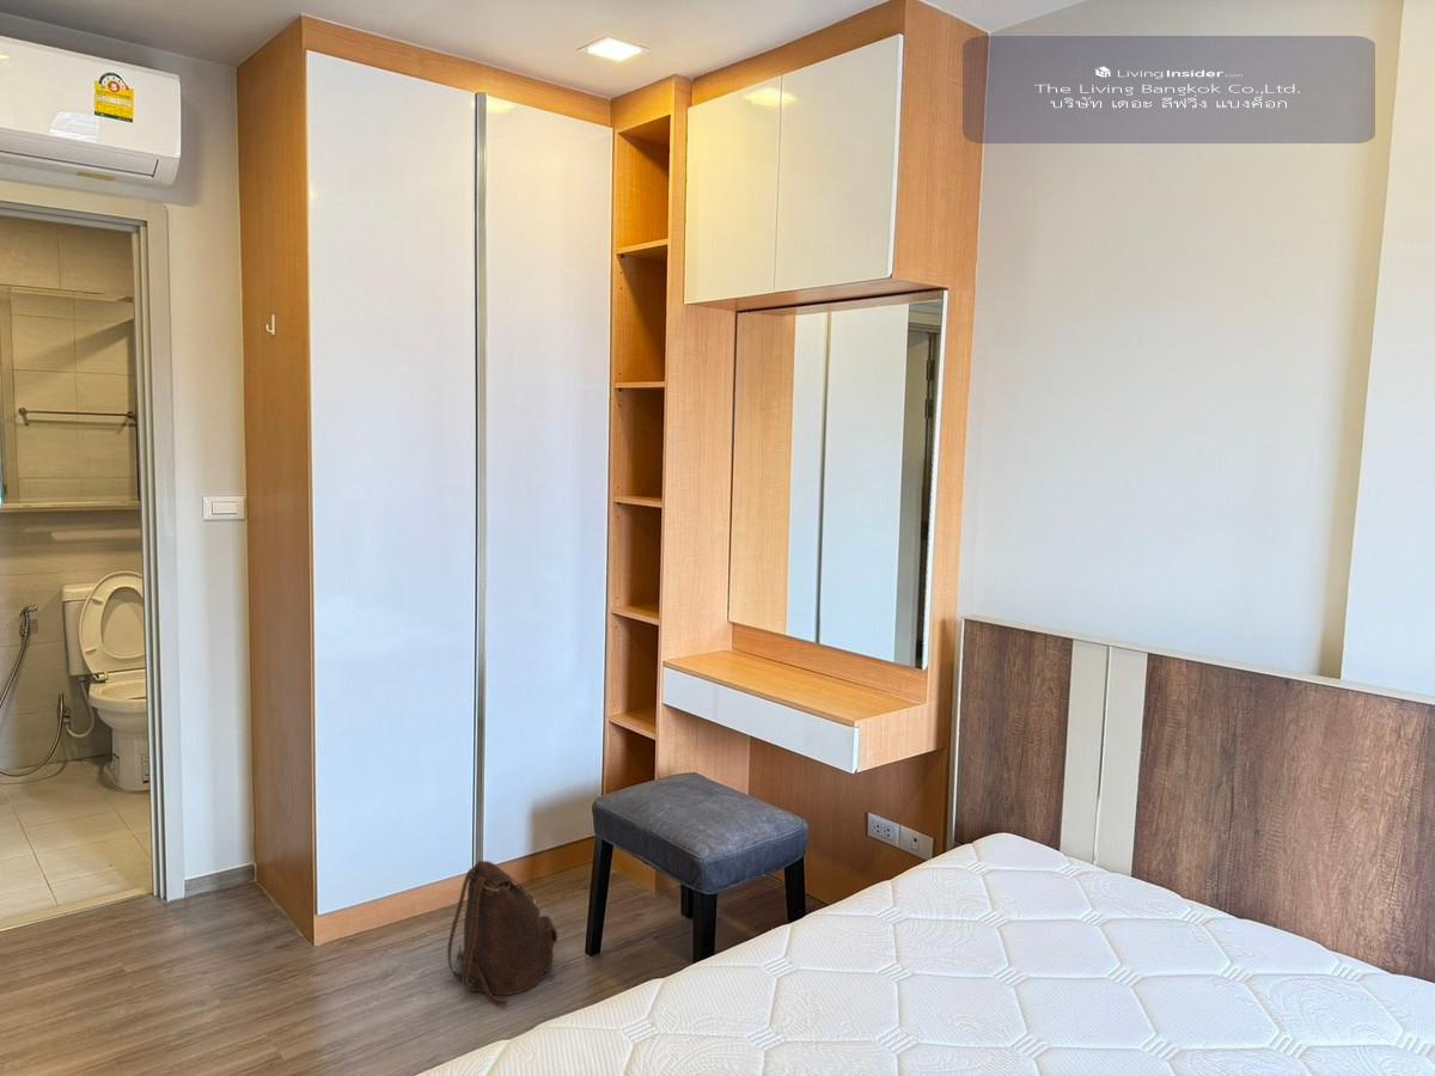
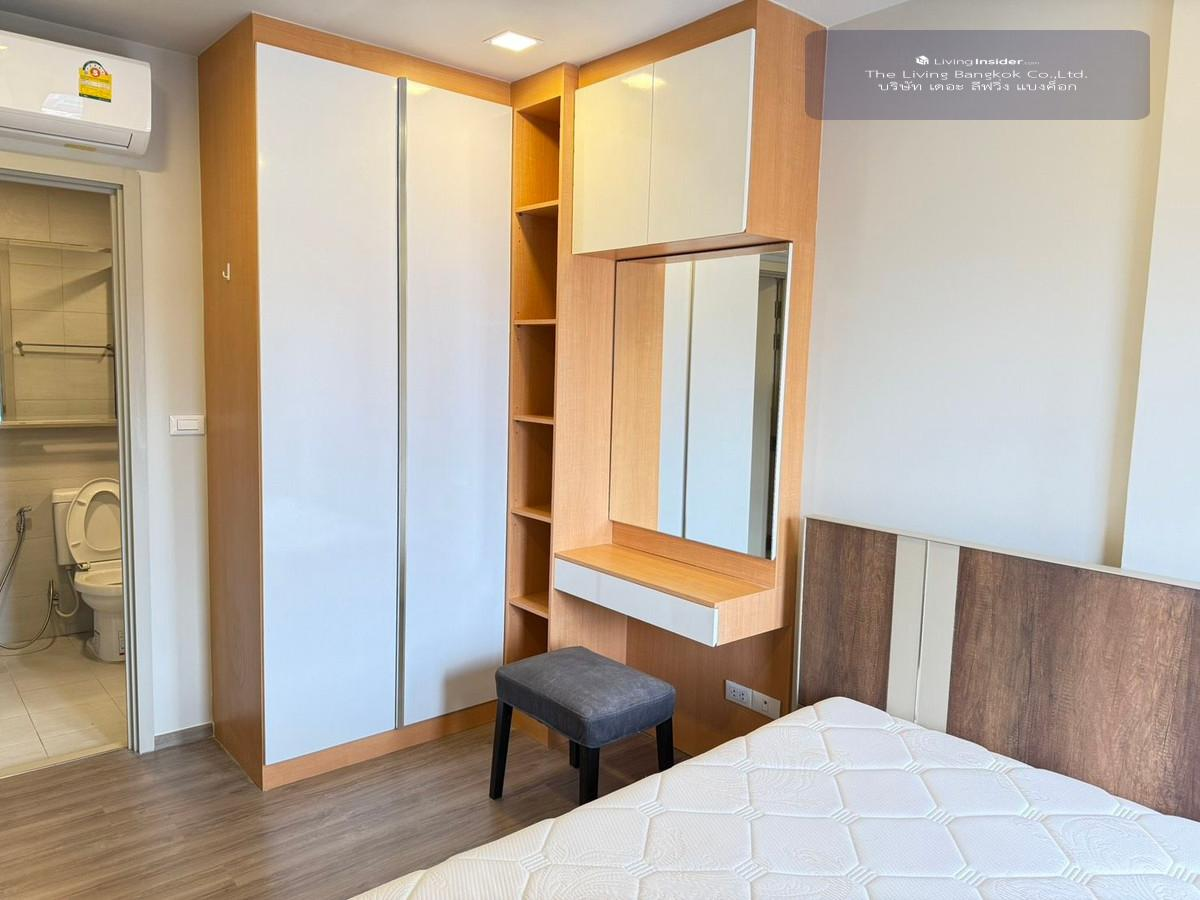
- backpack [446,860,558,1008]
